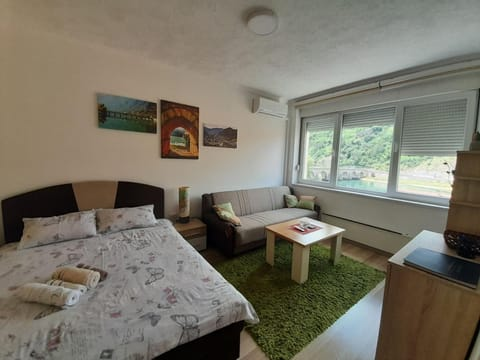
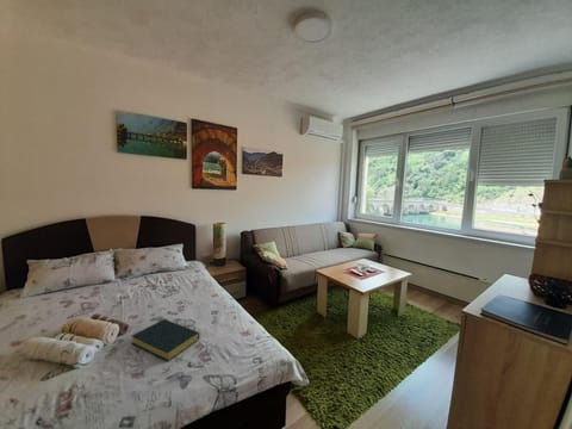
+ hardback book [130,318,200,362]
